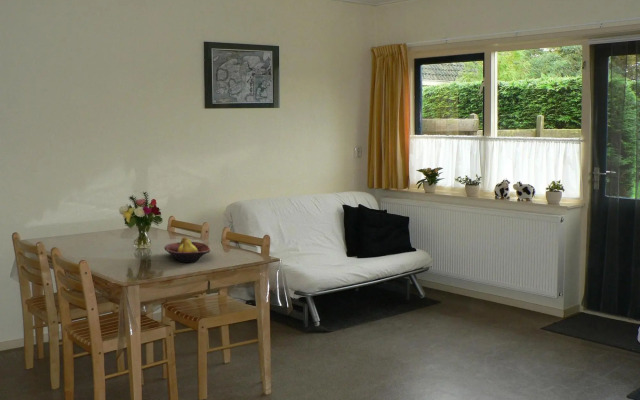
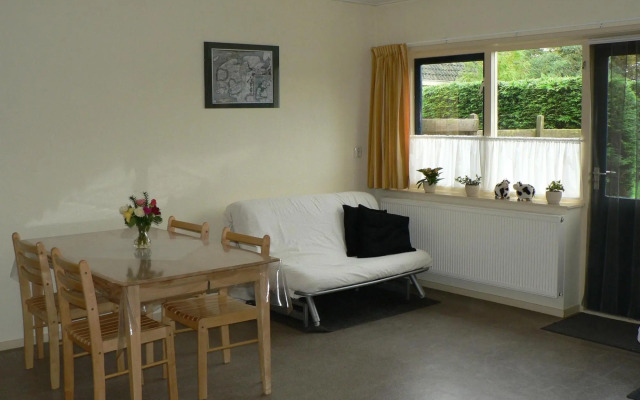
- fruit bowl [163,236,211,263]
